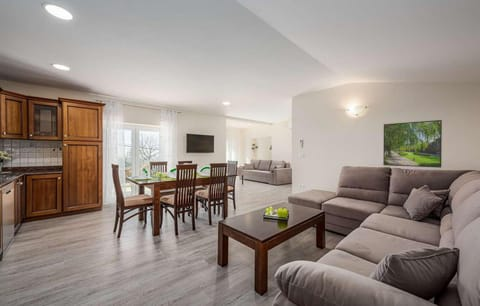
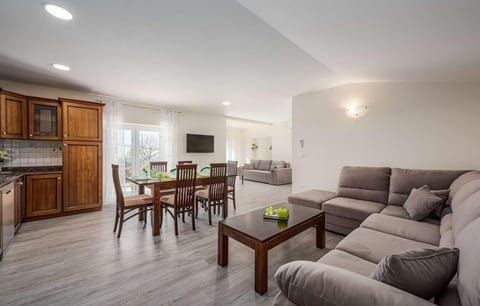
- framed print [382,119,443,169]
